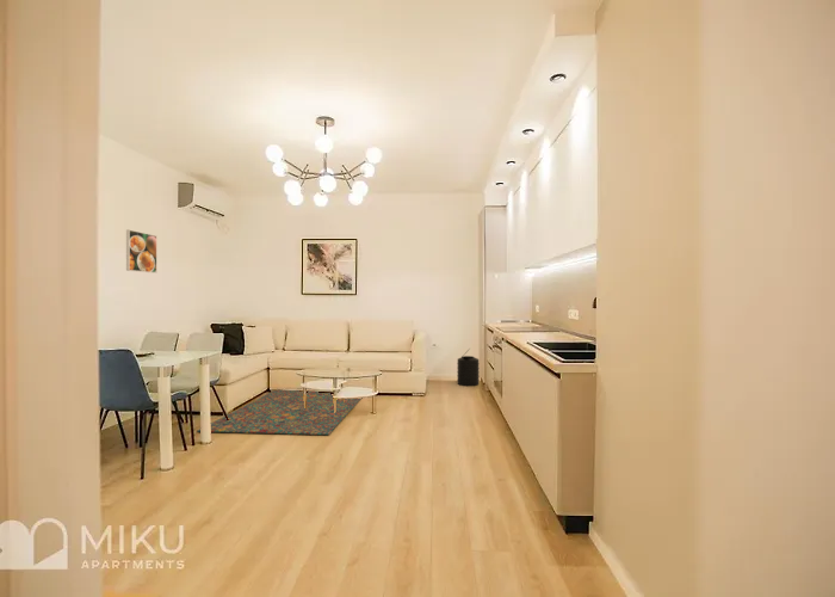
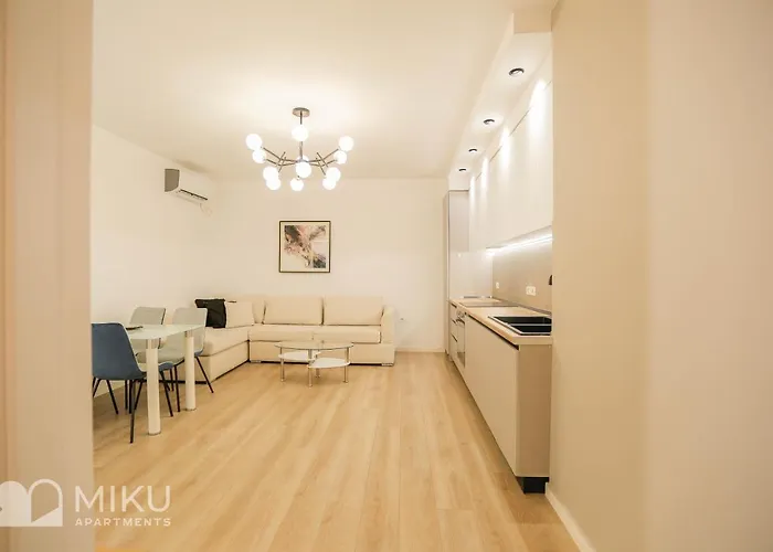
- rug [196,389,361,436]
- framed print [125,229,157,275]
- trash can [456,347,481,387]
